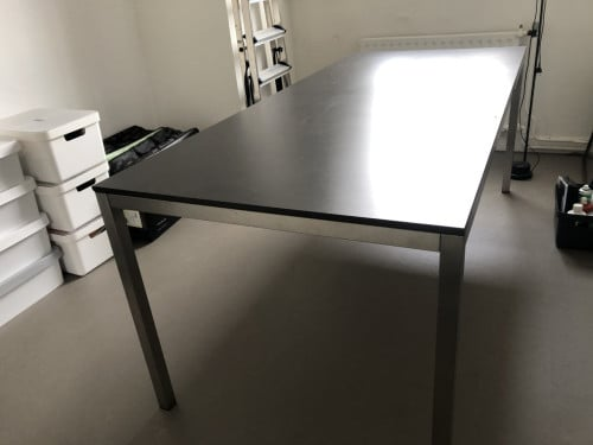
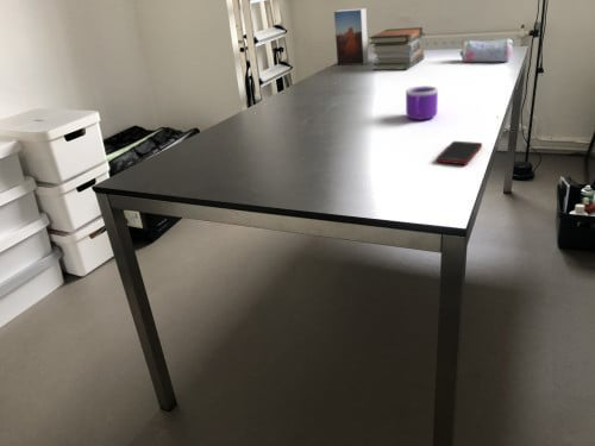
+ pencil case [459,38,514,63]
+ mug [405,84,439,121]
+ book [333,7,369,67]
+ book stack [368,26,426,71]
+ cell phone [436,140,483,165]
